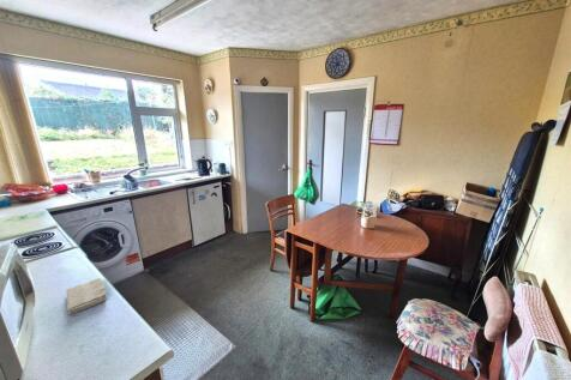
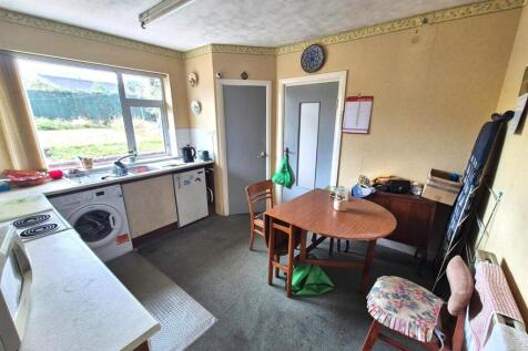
- washcloth [66,277,107,315]
